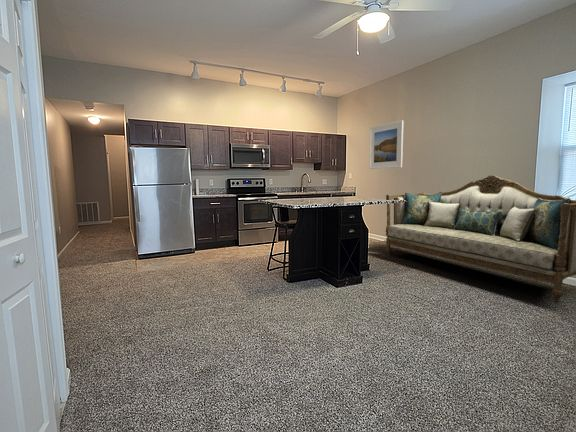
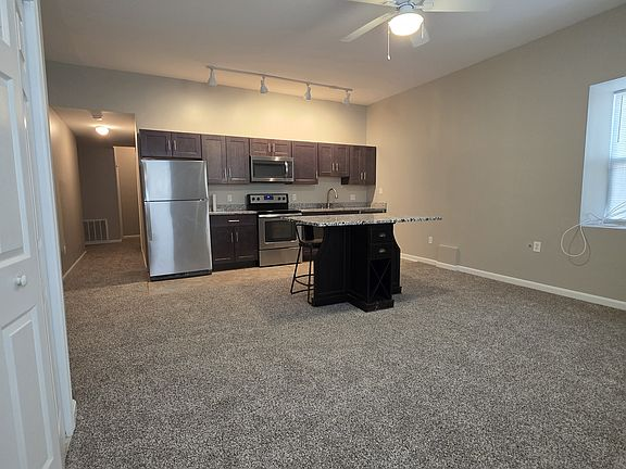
- sofa [385,174,576,305]
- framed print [369,119,404,170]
